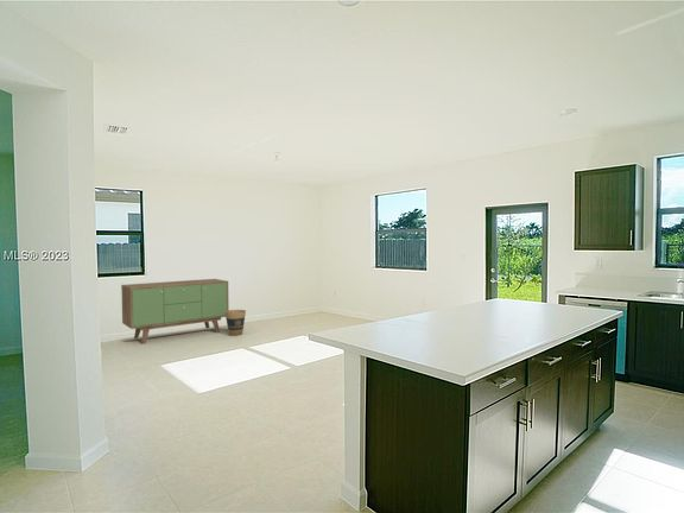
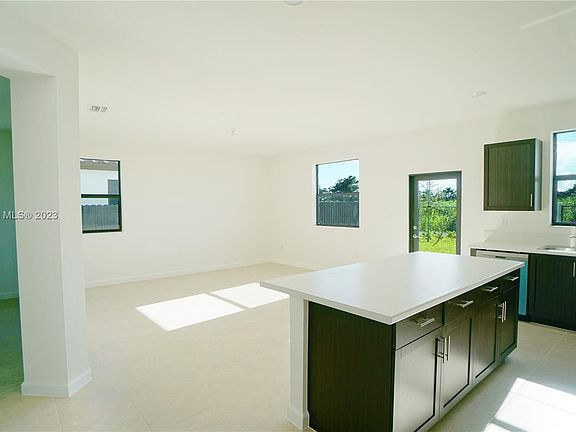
- sideboard [120,278,230,346]
- trash can [224,309,247,337]
